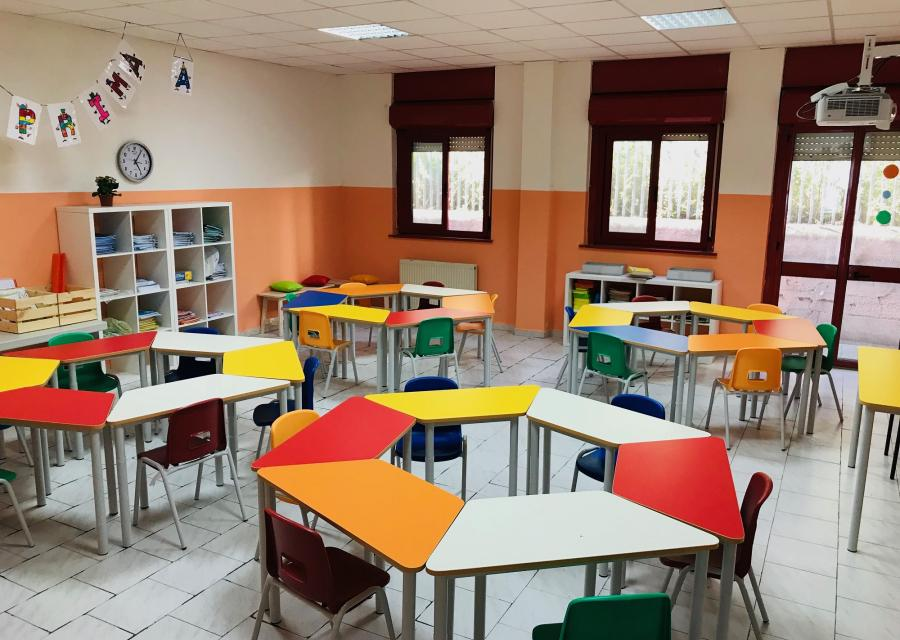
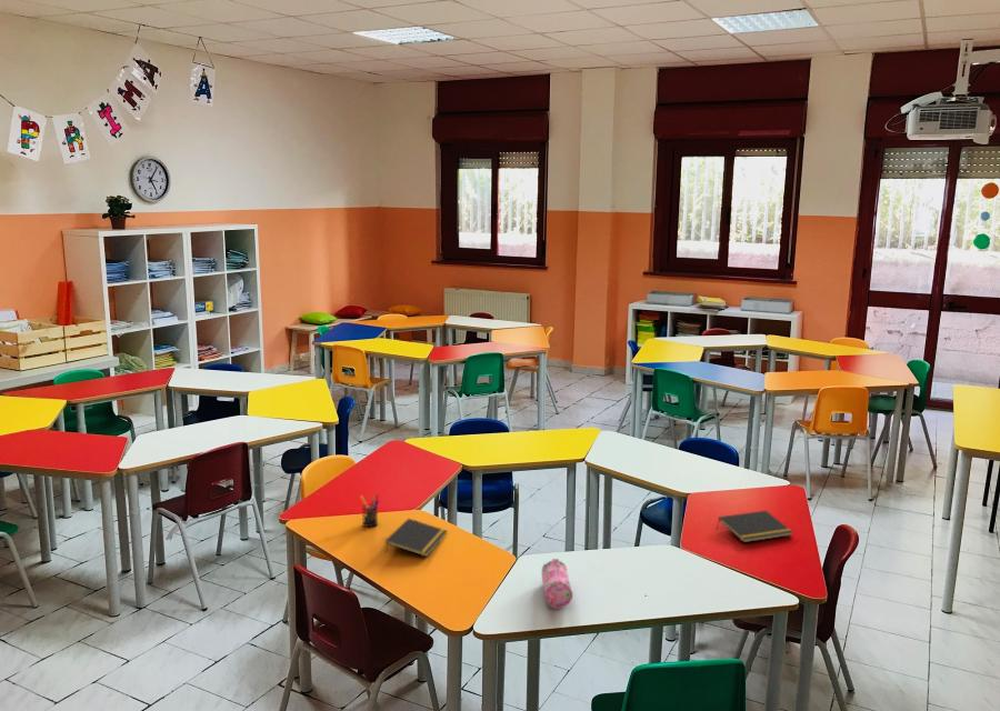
+ pencil case [541,558,573,609]
+ notepad [384,518,448,558]
+ pen holder [359,493,380,528]
+ notepad [716,510,793,543]
